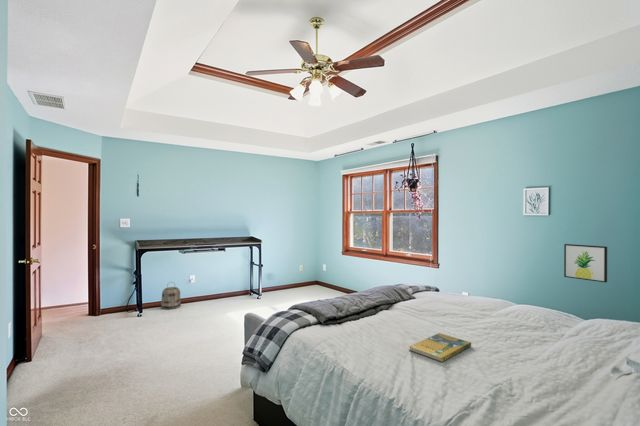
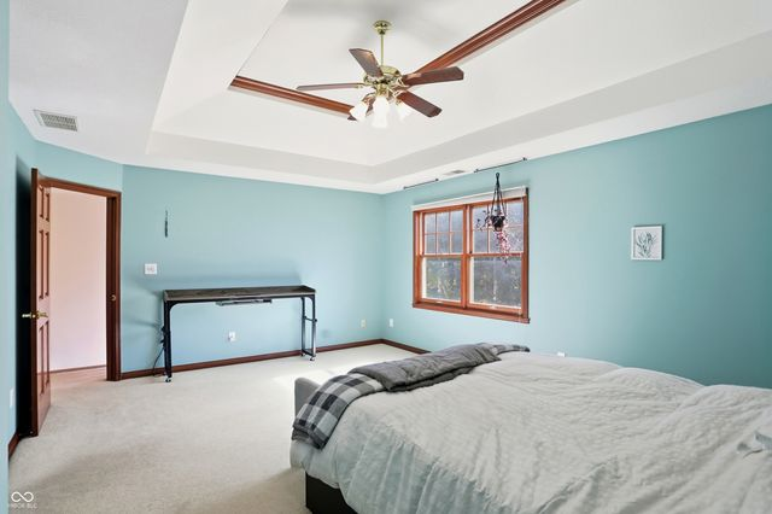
- booklet [408,332,472,363]
- wall art [563,243,608,283]
- basket [160,281,182,310]
